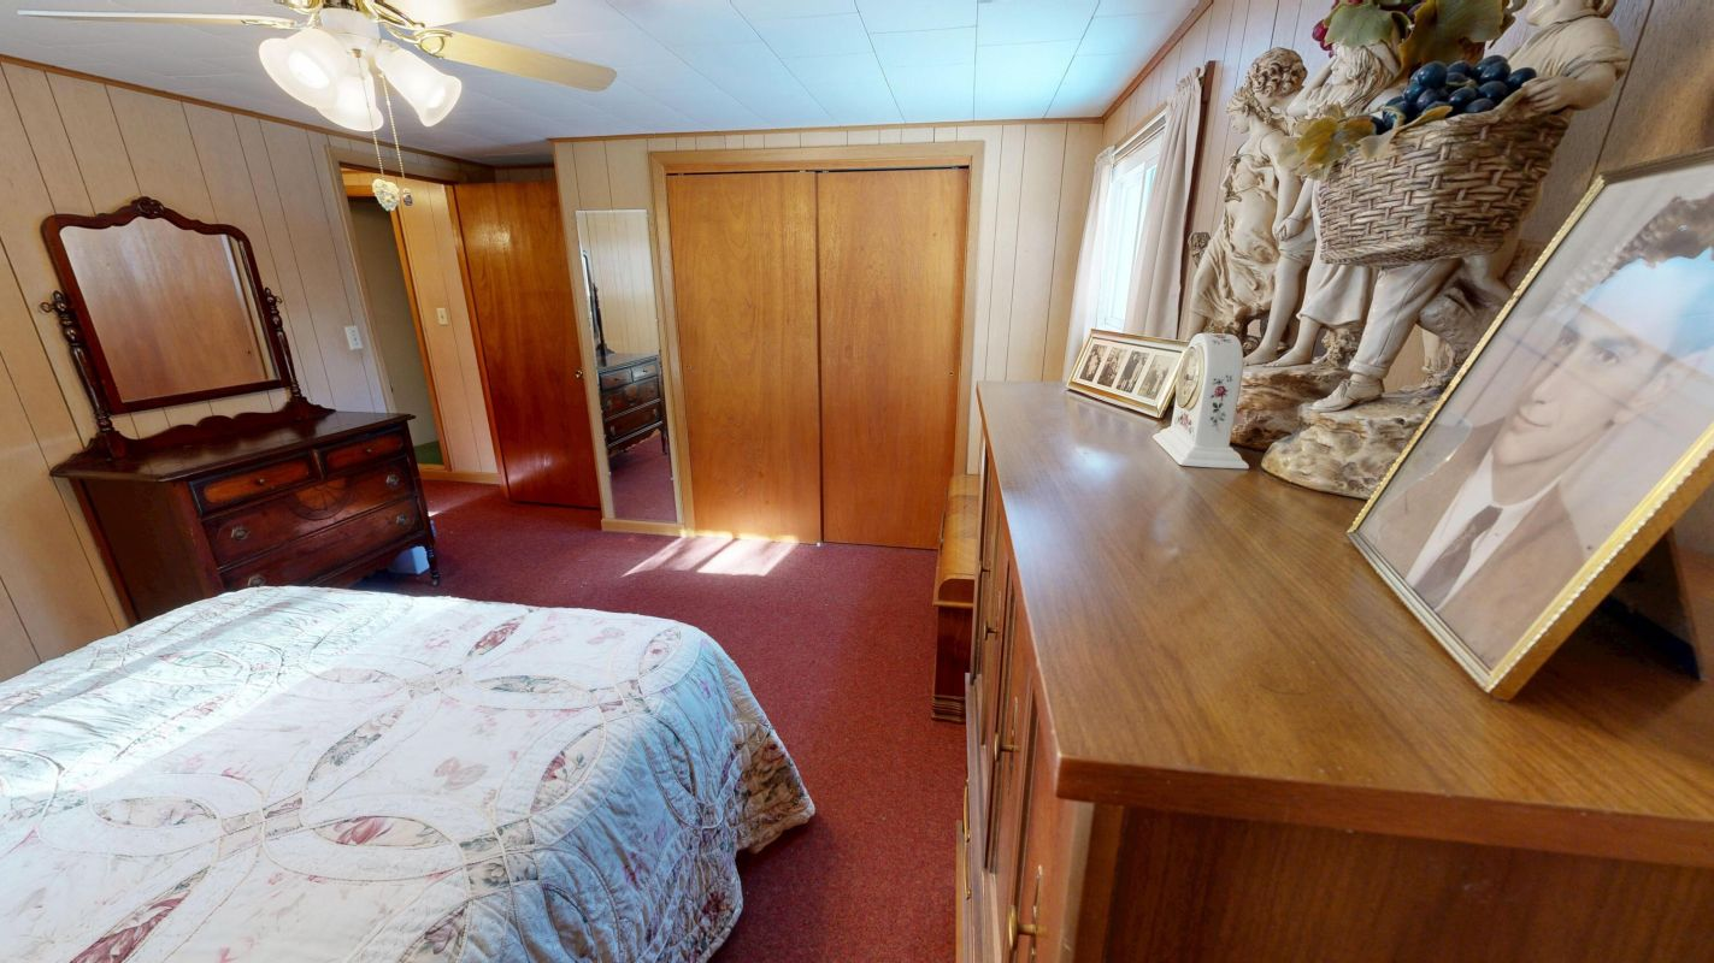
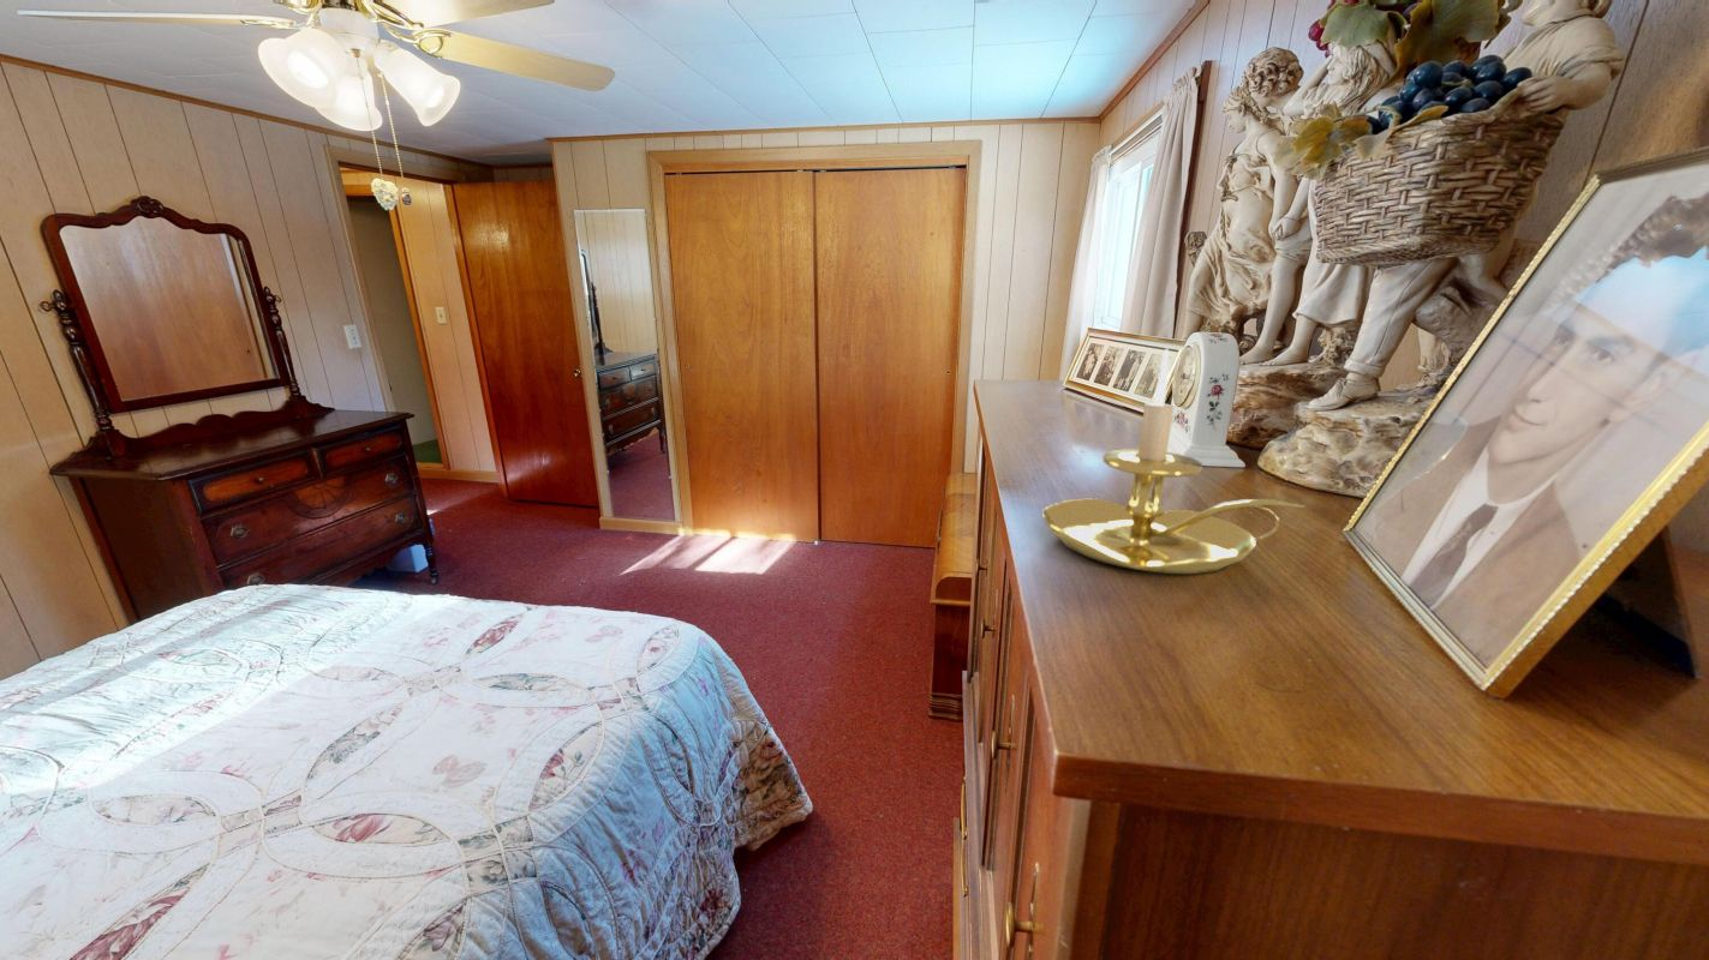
+ candle holder [1041,348,1307,575]
